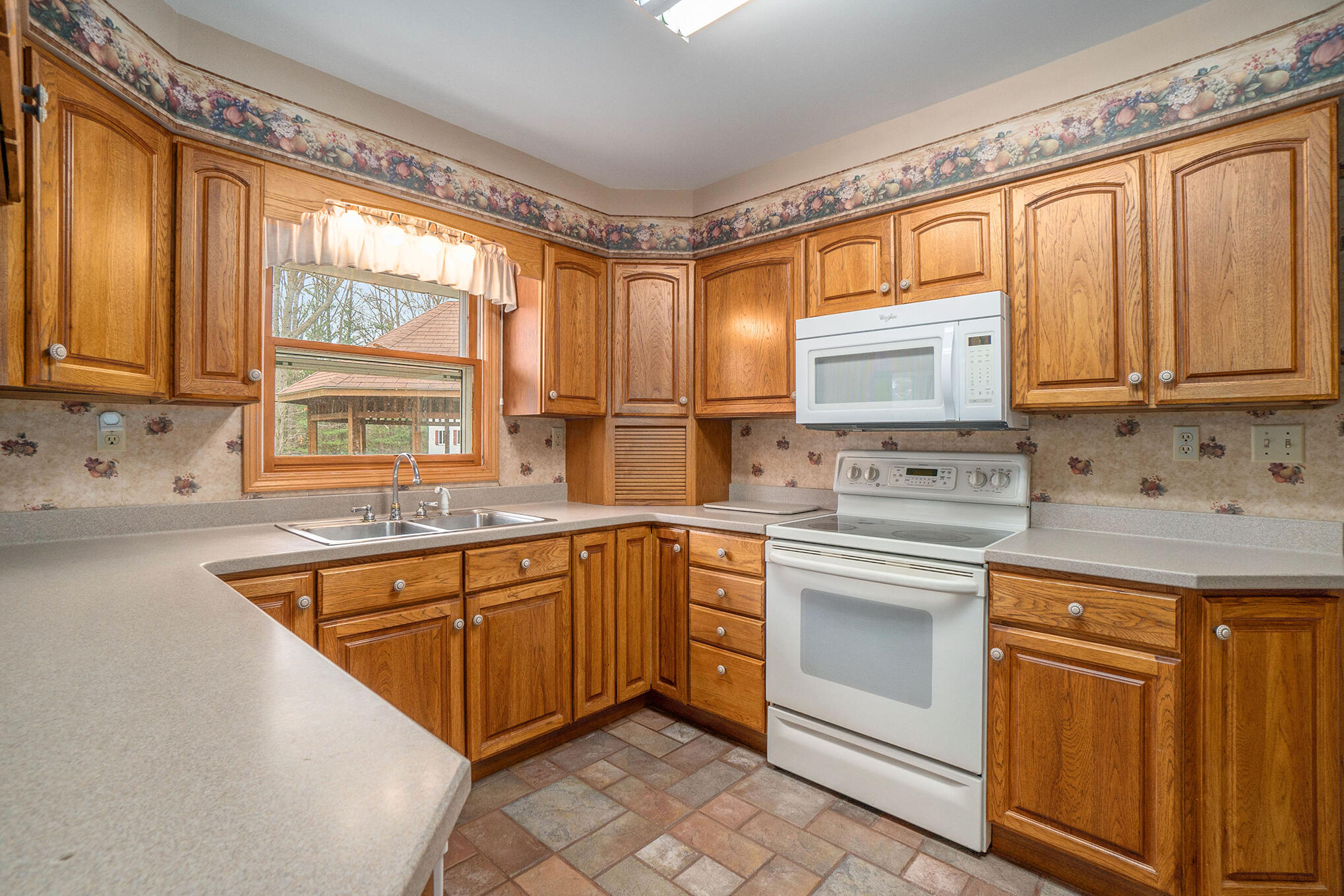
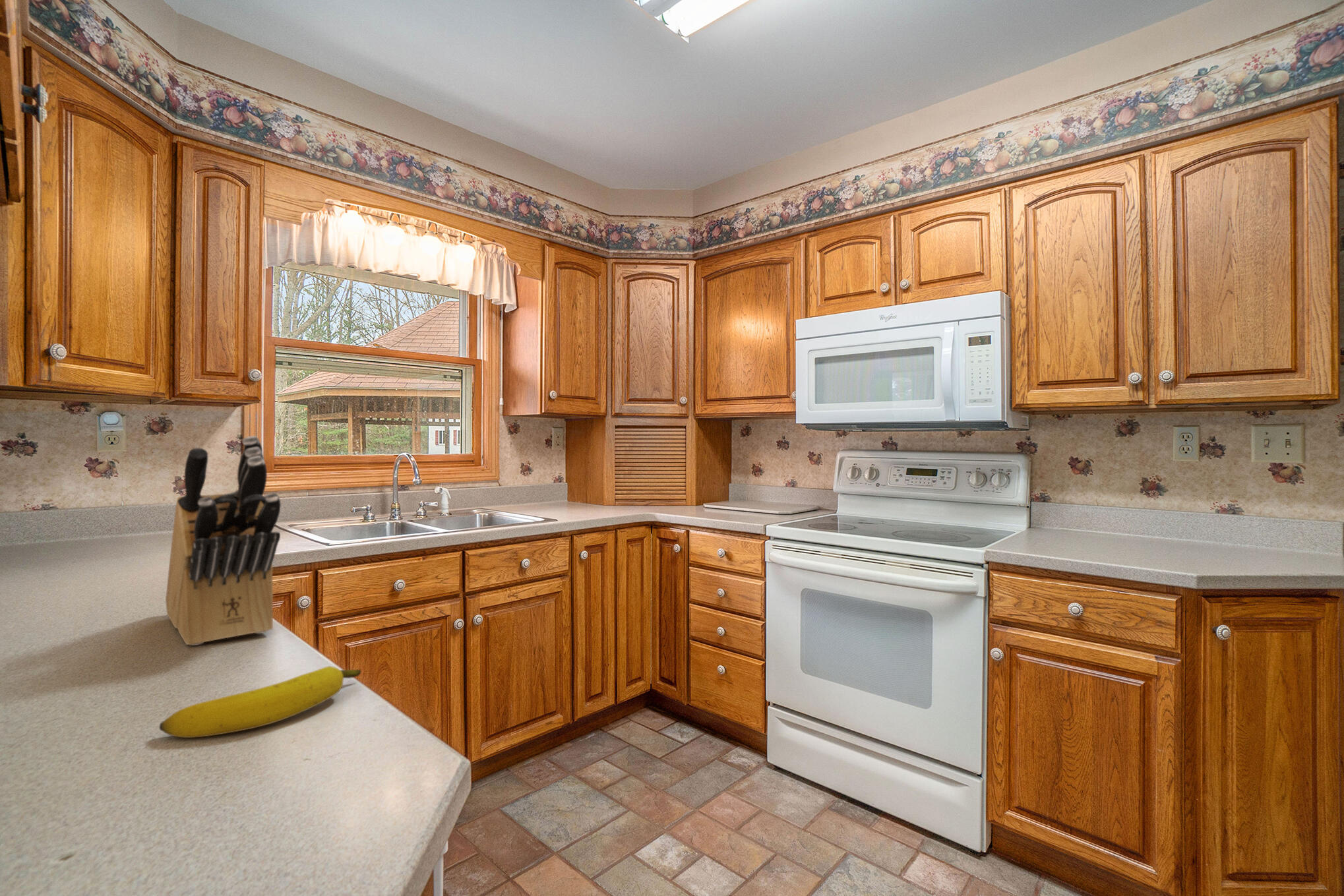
+ banana [159,666,362,738]
+ knife block [165,435,282,646]
